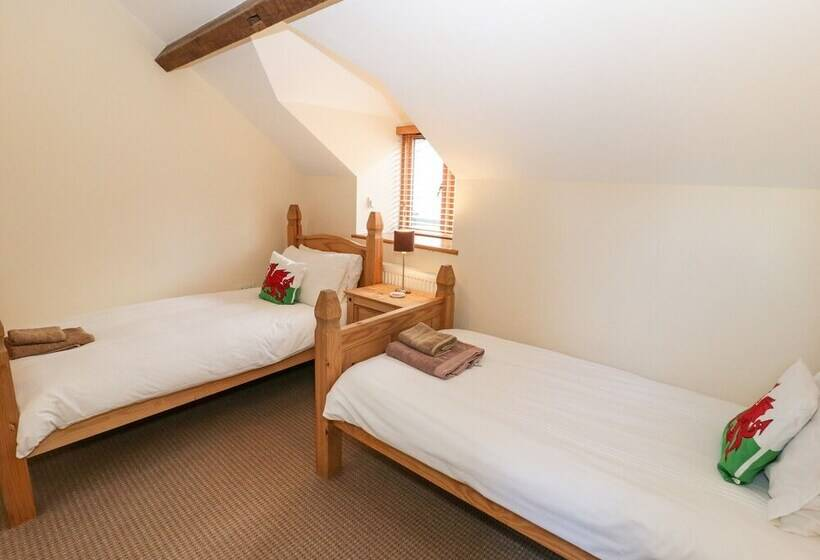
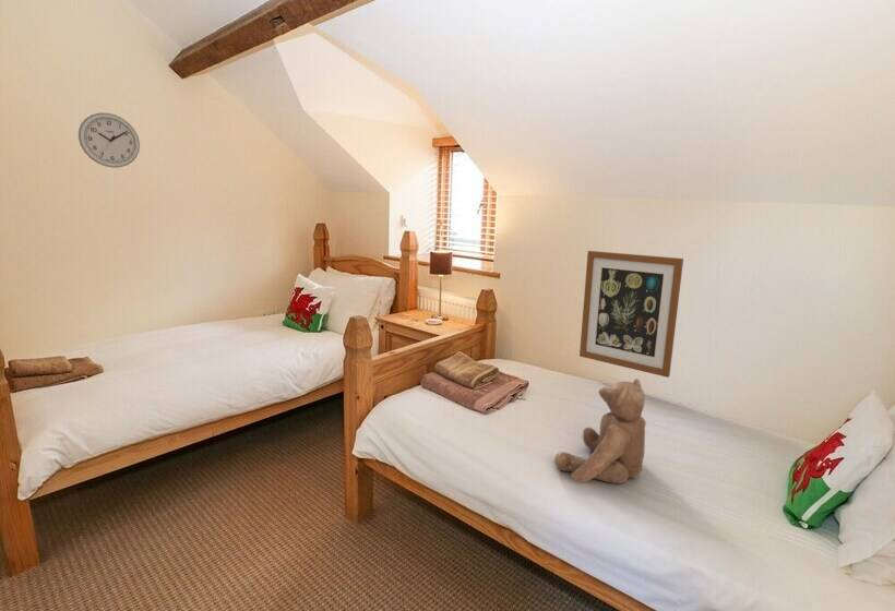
+ wall art [578,250,684,379]
+ teddy bear [553,378,647,484]
+ wall clock [77,111,141,169]
